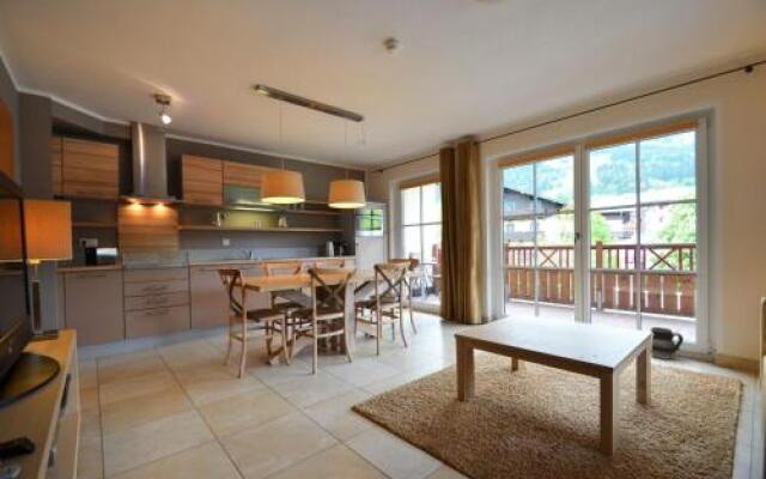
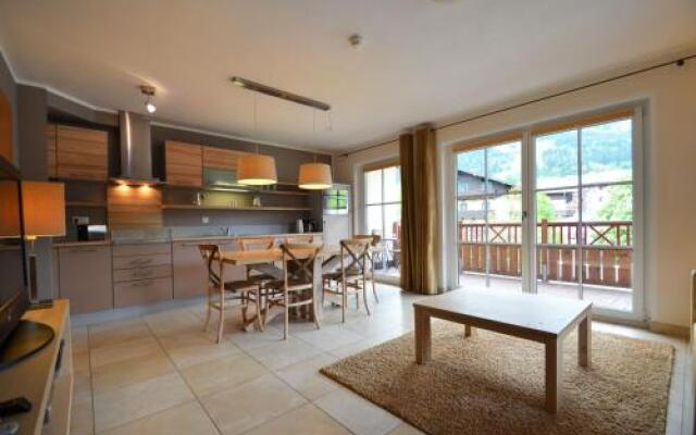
- ceramic jug [650,326,685,360]
